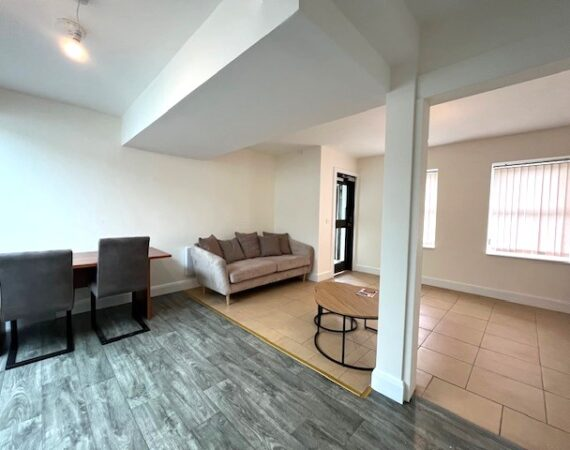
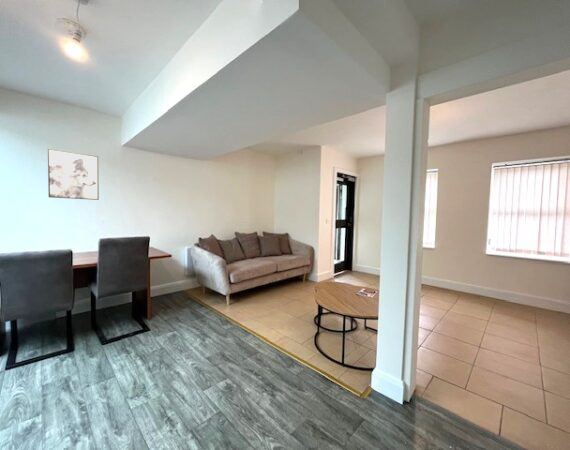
+ wall art [47,148,100,201]
